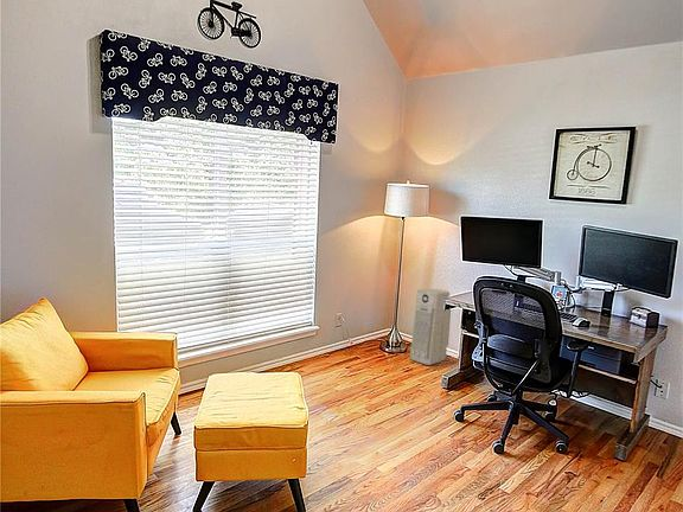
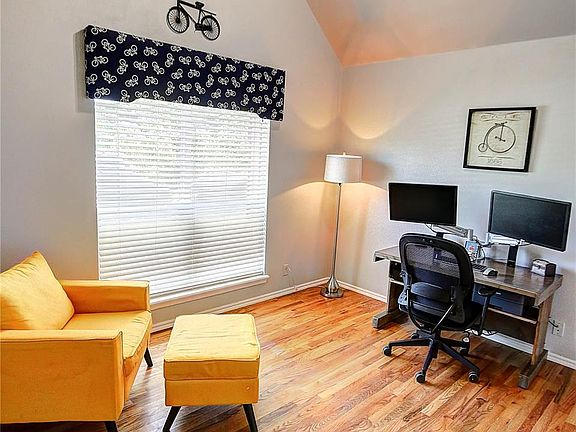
- air purifier [409,288,452,366]
